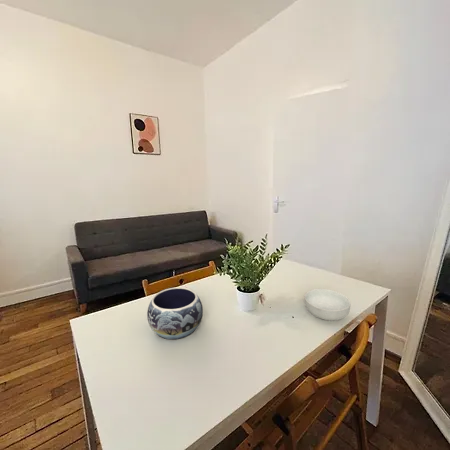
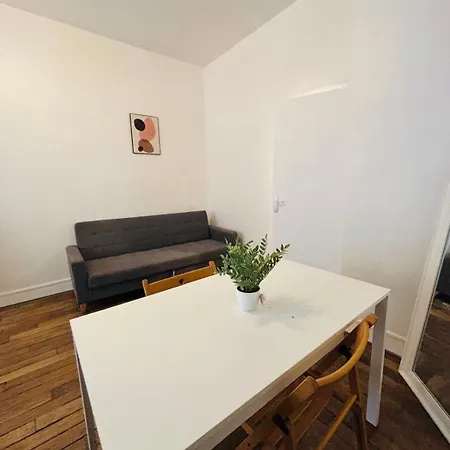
- cereal bowl [304,288,352,321]
- decorative bowl [146,286,204,341]
